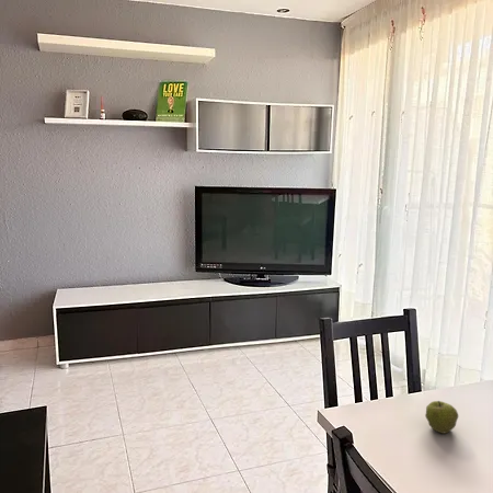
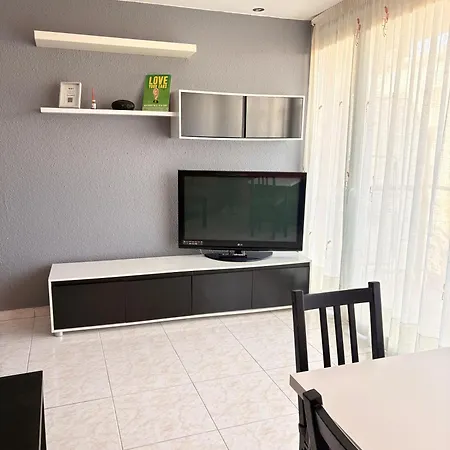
- apple [424,400,459,435]
